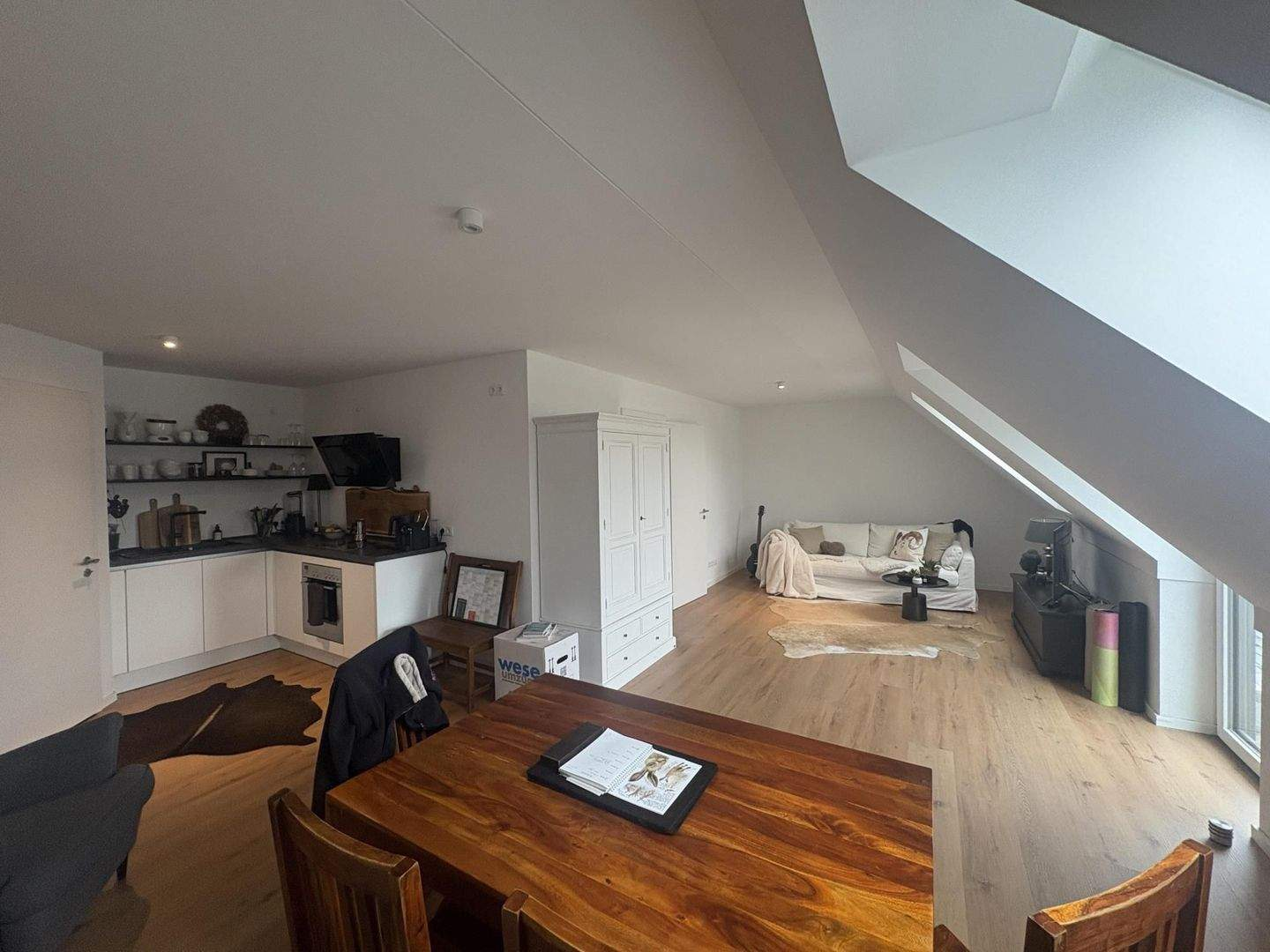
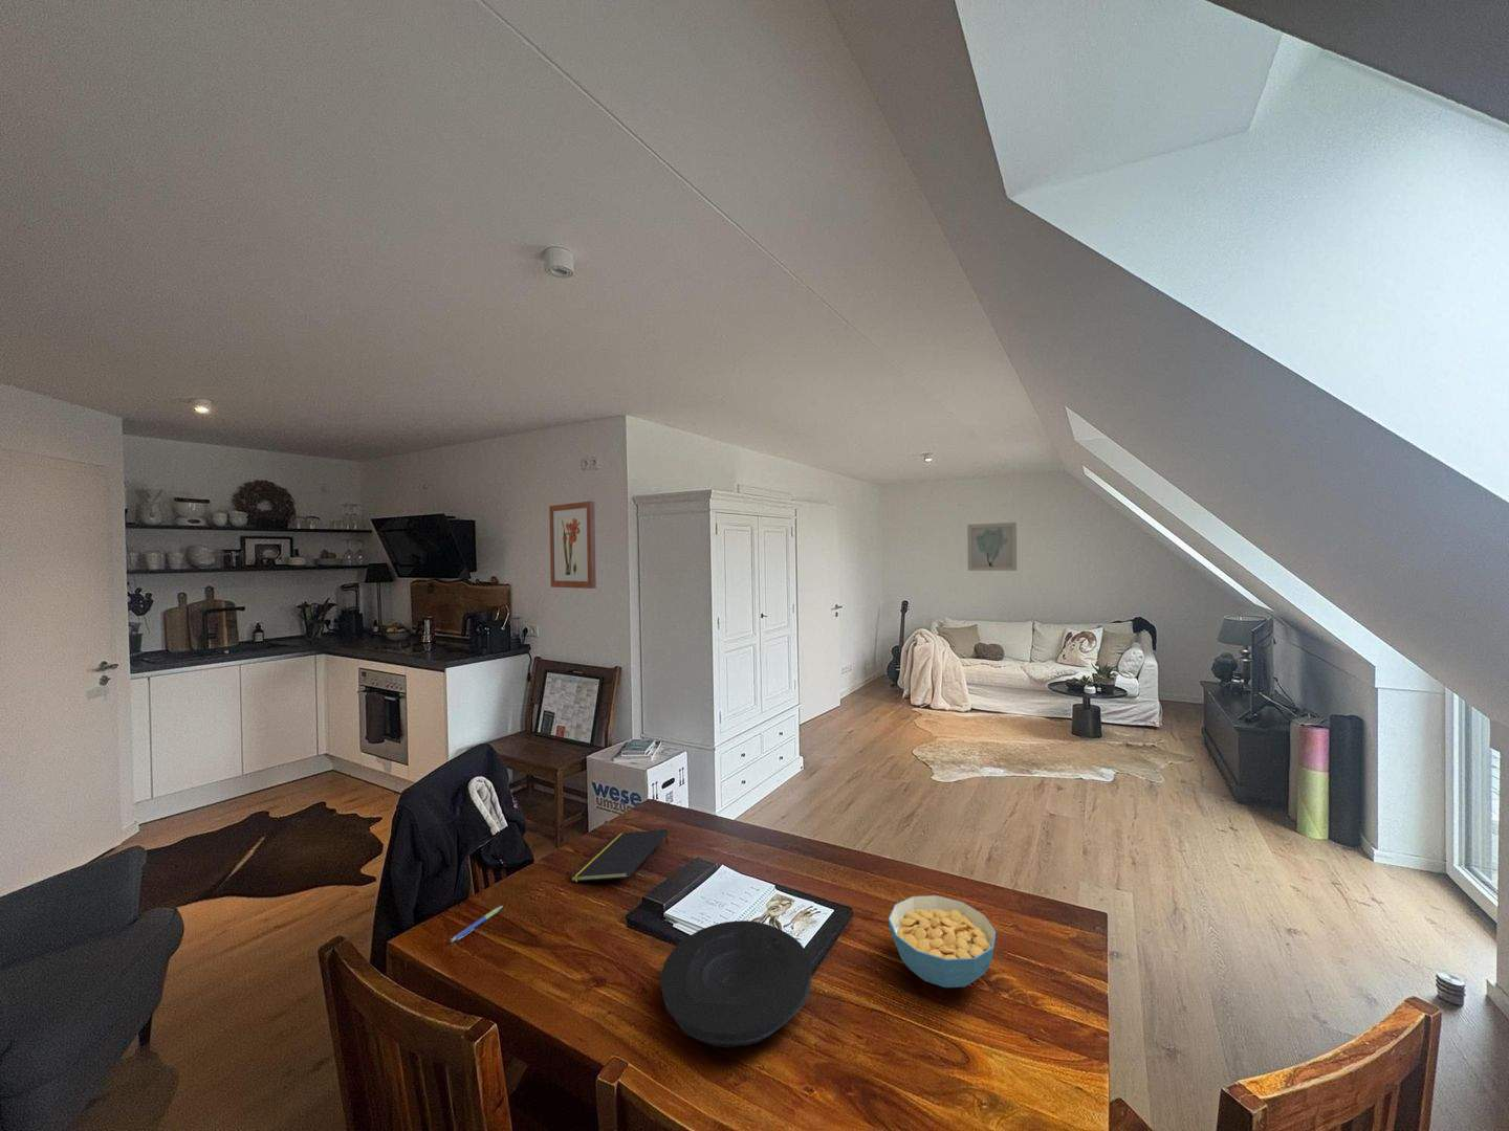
+ pen [449,905,504,943]
+ plate [661,920,813,1048]
+ cereal bowl [888,895,997,988]
+ wall art [966,522,1017,571]
+ notepad [569,828,669,883]
+ wall art [548,500,598,589]
